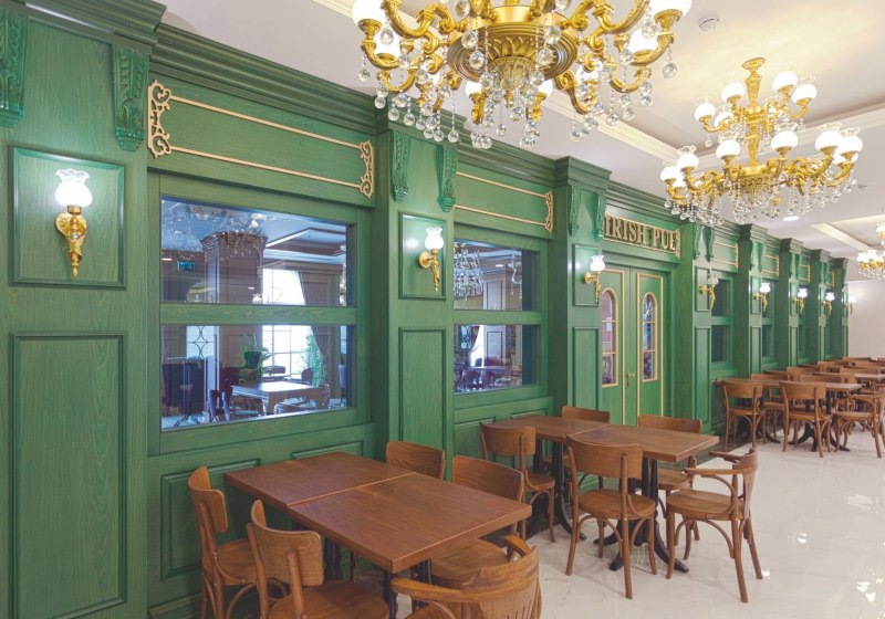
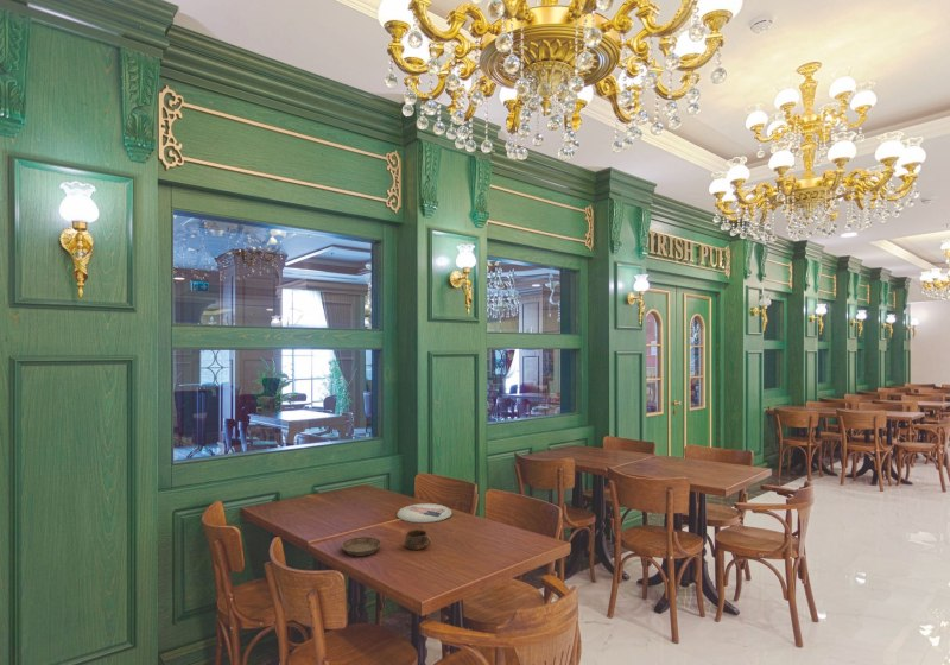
+ cup [404,528,432,551]
+ saucer [341,536,382,557]
+ plate [395,502,452,524]
